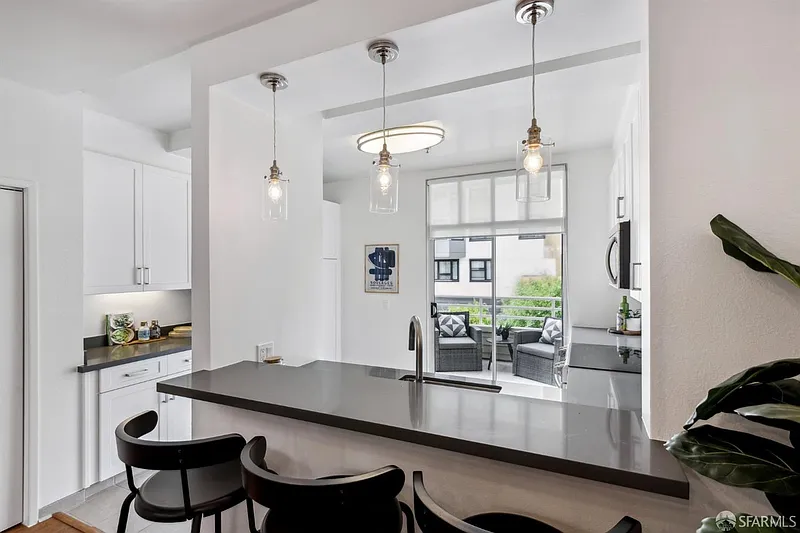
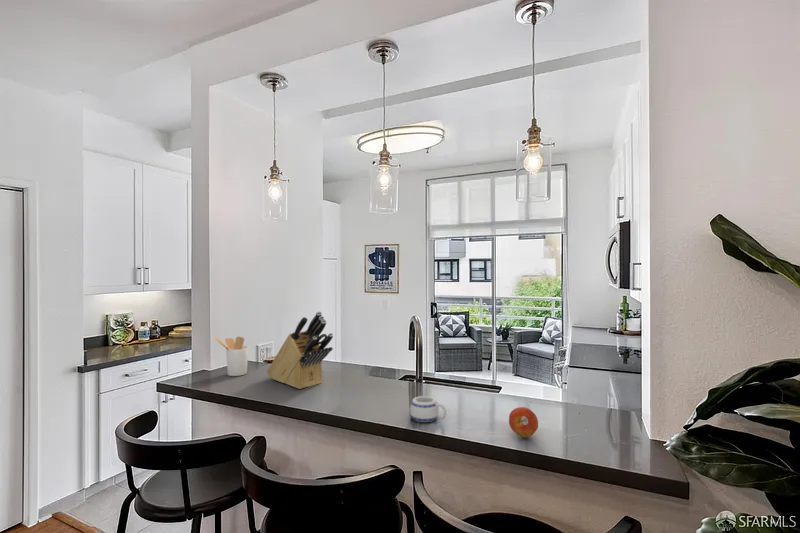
+ fruit [508,406,539,438]
+ utensil holder [215,335,249,377]
+ knife block [266,311,334,390]
+ mug [409,395,448,423]
